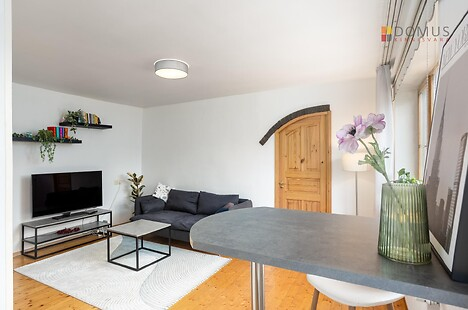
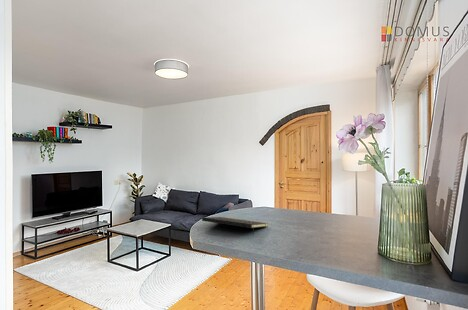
+ notepad [201,216,269,238]
